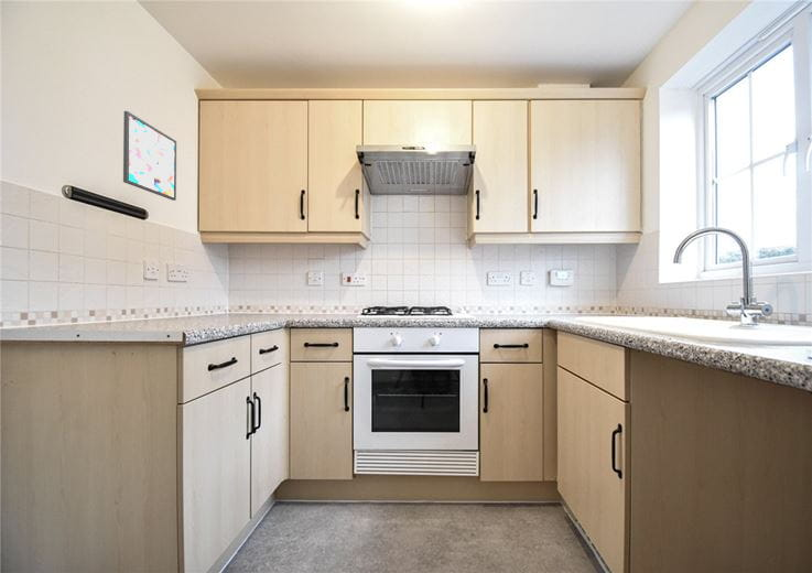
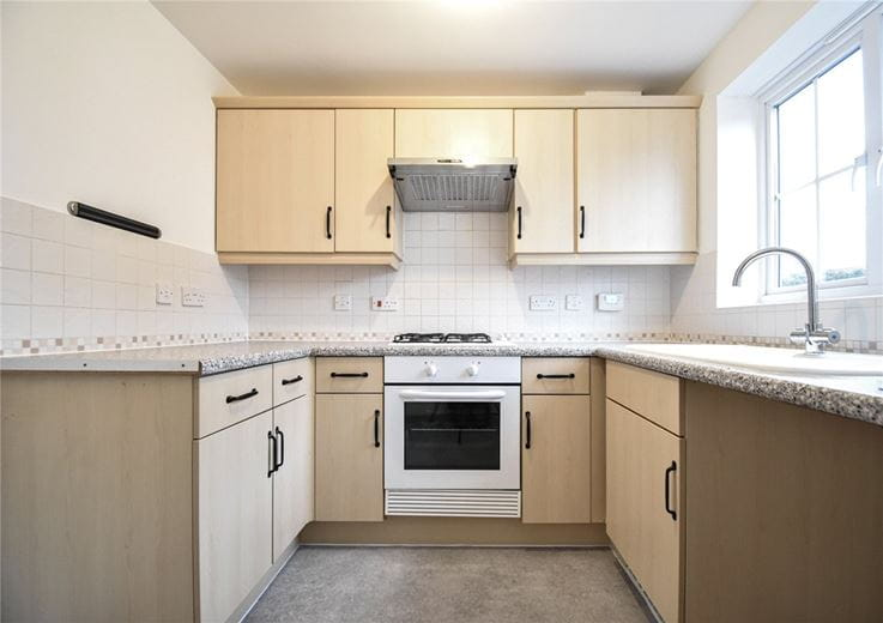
- wall art [122,110,177,202]
